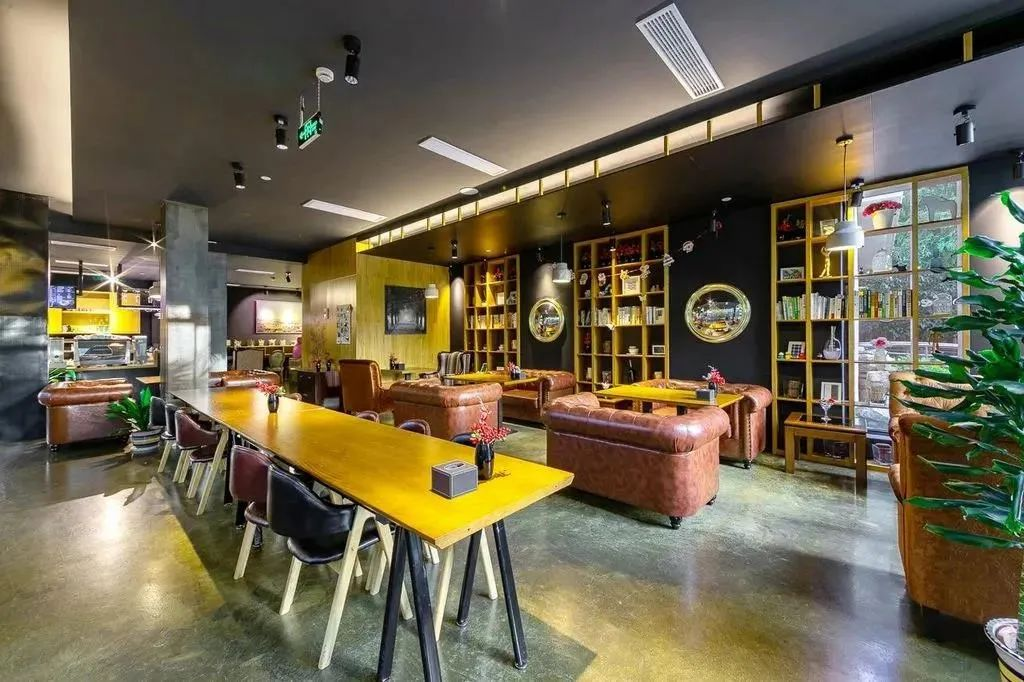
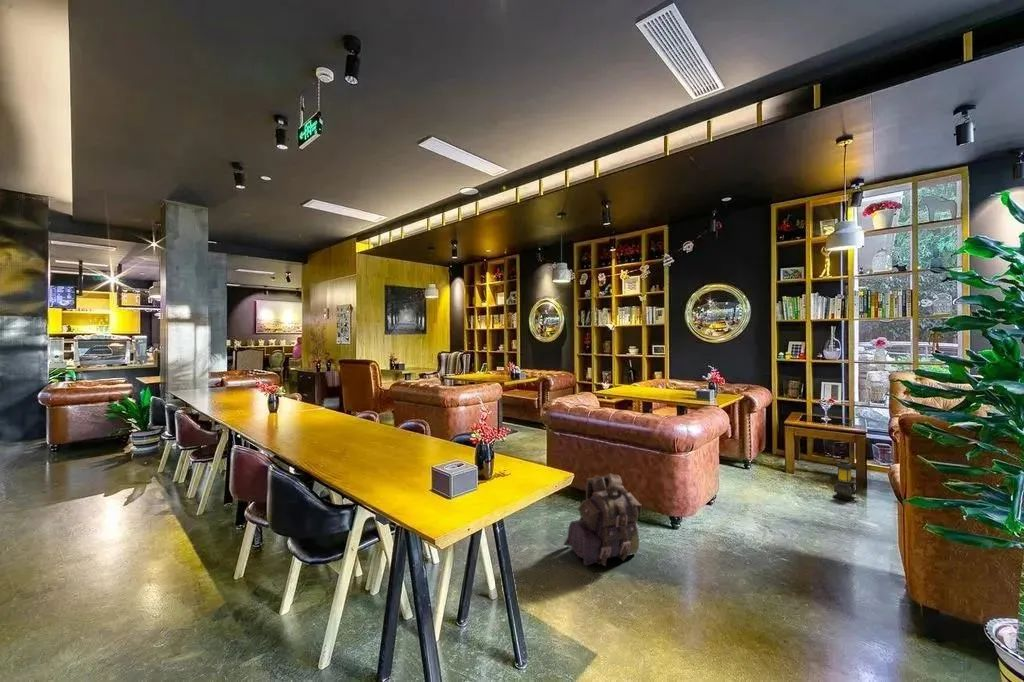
+ backpack [562,473,643,567]
+ lantern [832,459,859,502]
